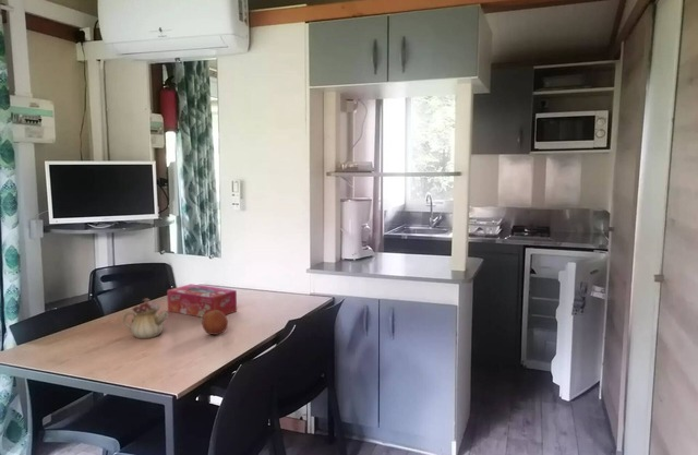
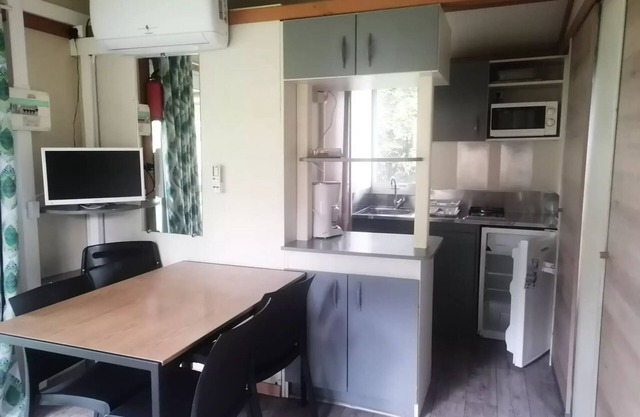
- fruit [201,310,229,336]
- teapot [122,297,169,339]
- tissue box [166,283,238,319]
